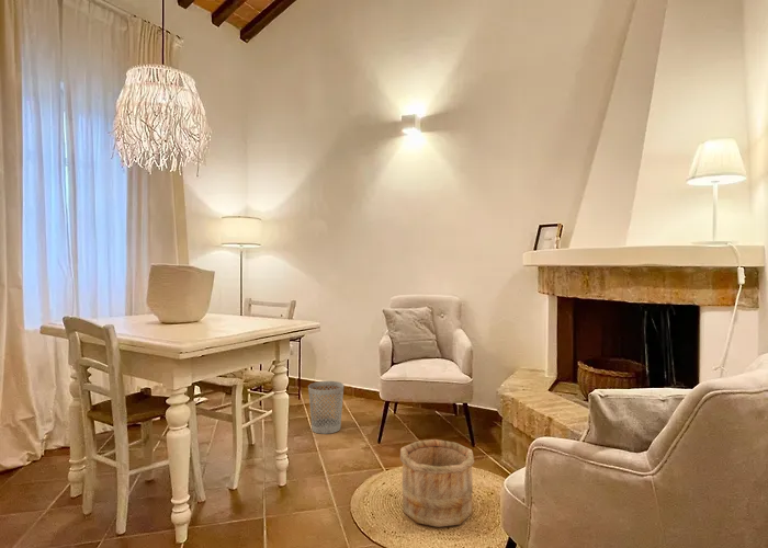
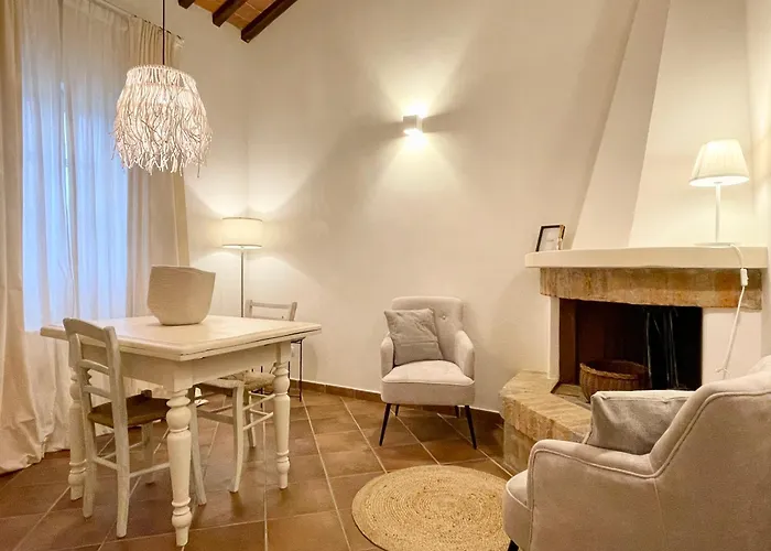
- wastebasket [307,380,345,435]
- wooden bucket [399,438,475,528]
